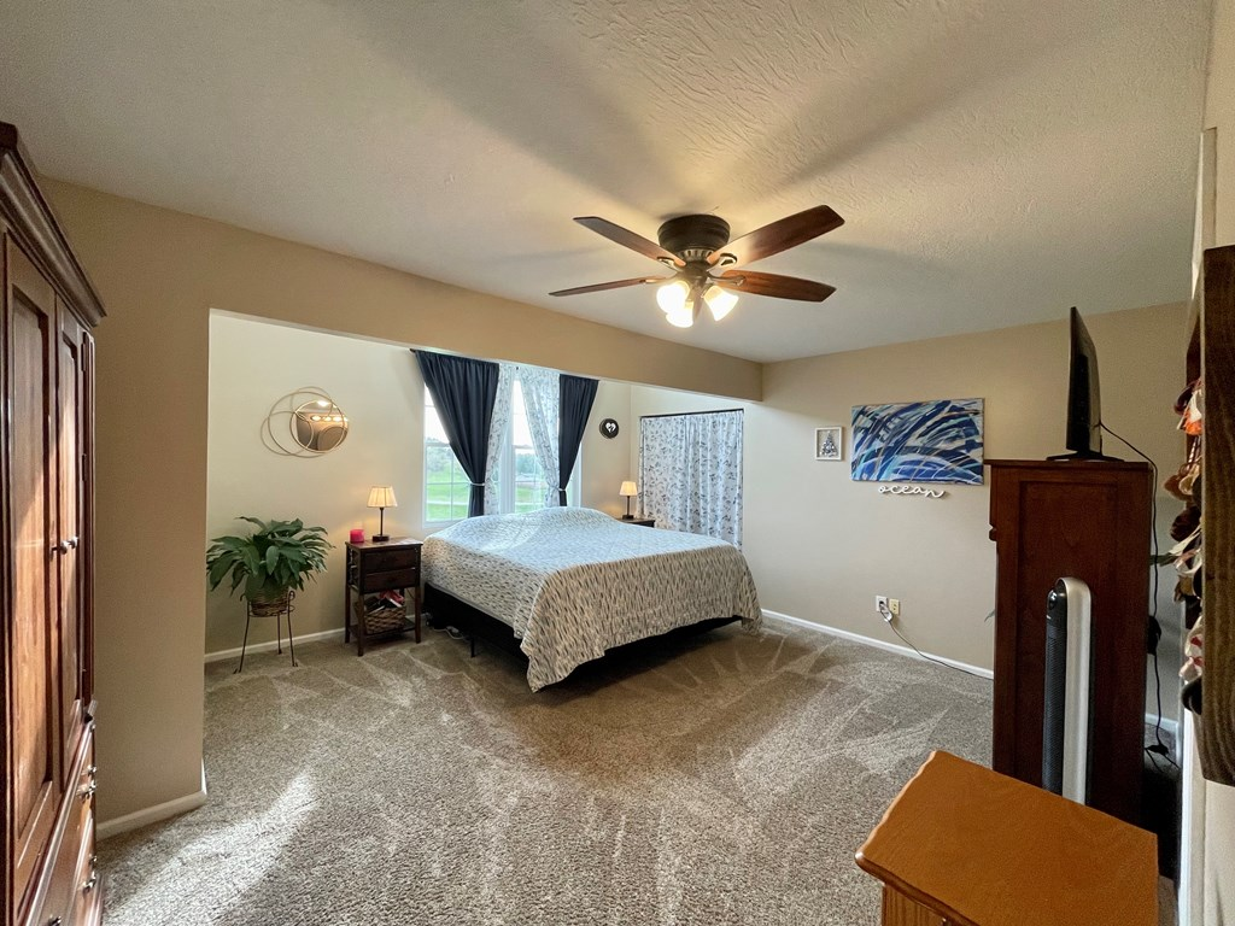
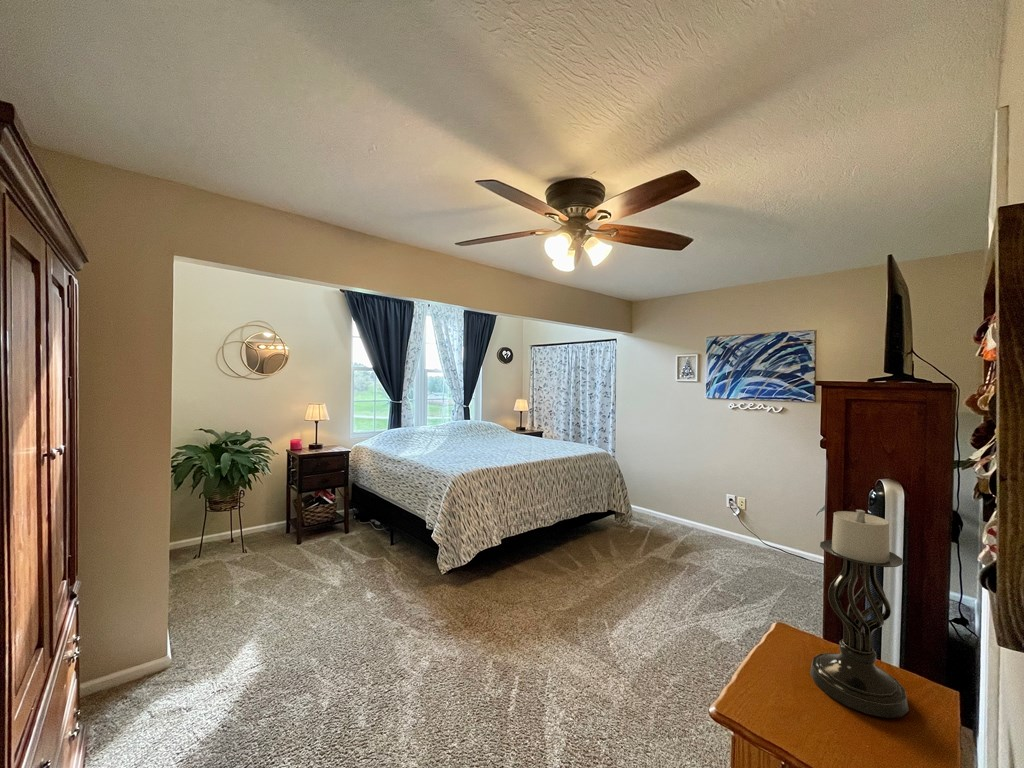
+ candle holder [809,509,910,719]
